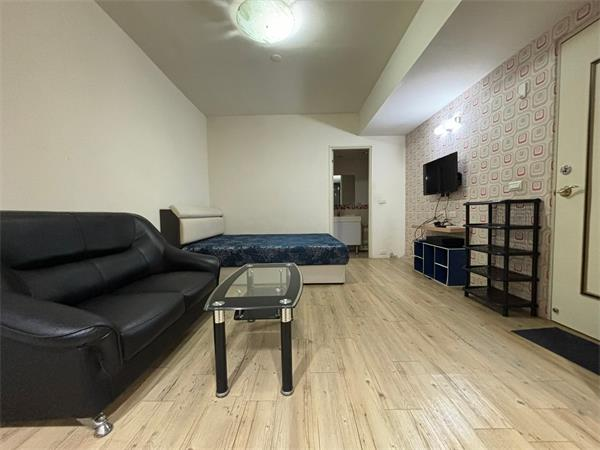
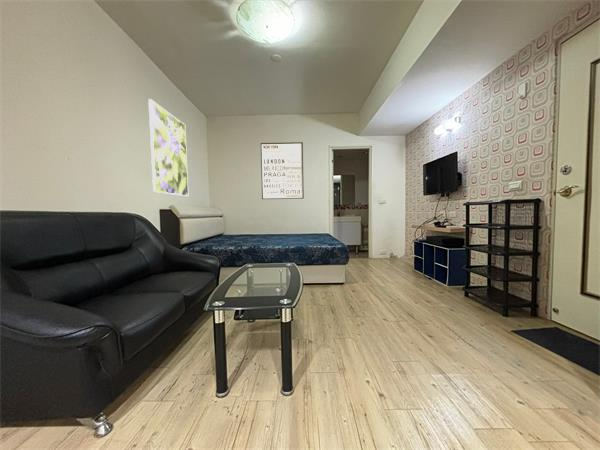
+ wall art [260,141,305,200]
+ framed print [147,98,189,197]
